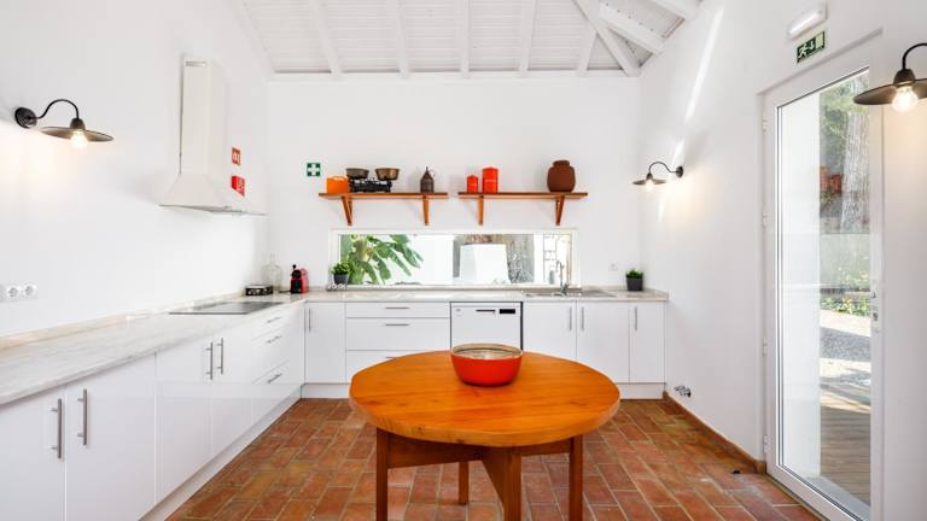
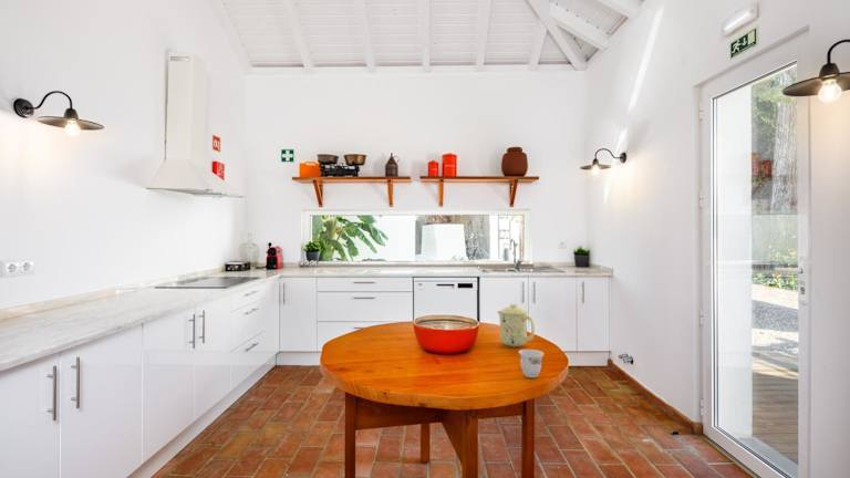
+ teacup [518,349,545,378]
+ mug [496,303,536,347]
